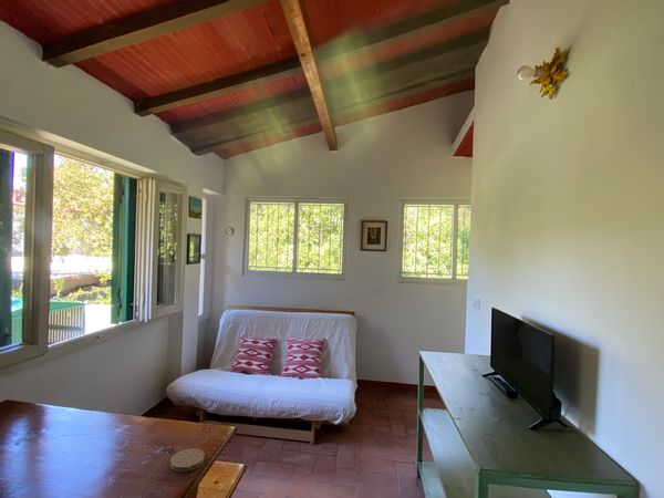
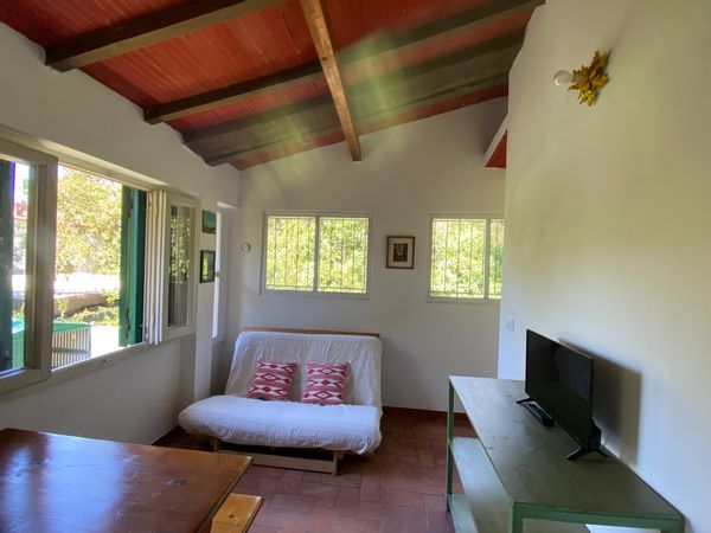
- coaster [169,447,206,473]
